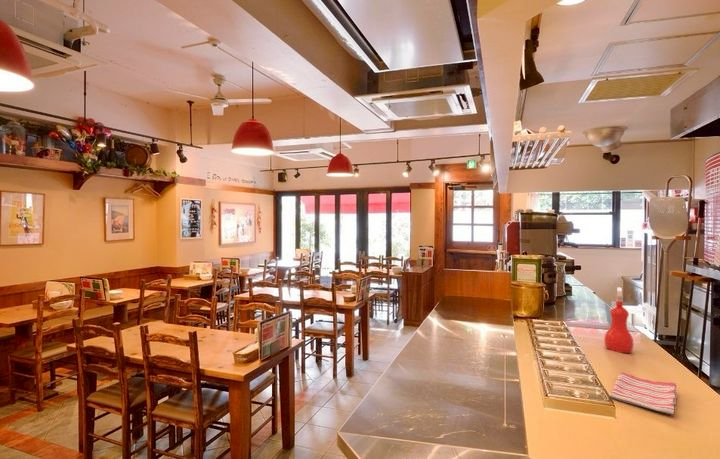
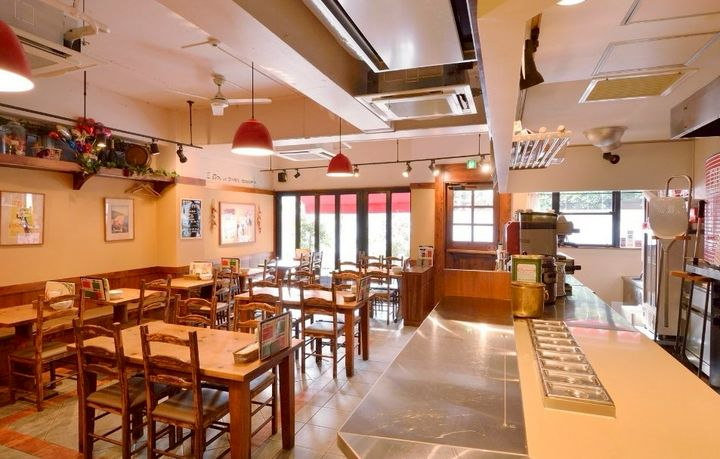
- spray bottle [603,287,634,354]
- dish towel [608,372,678,416]
